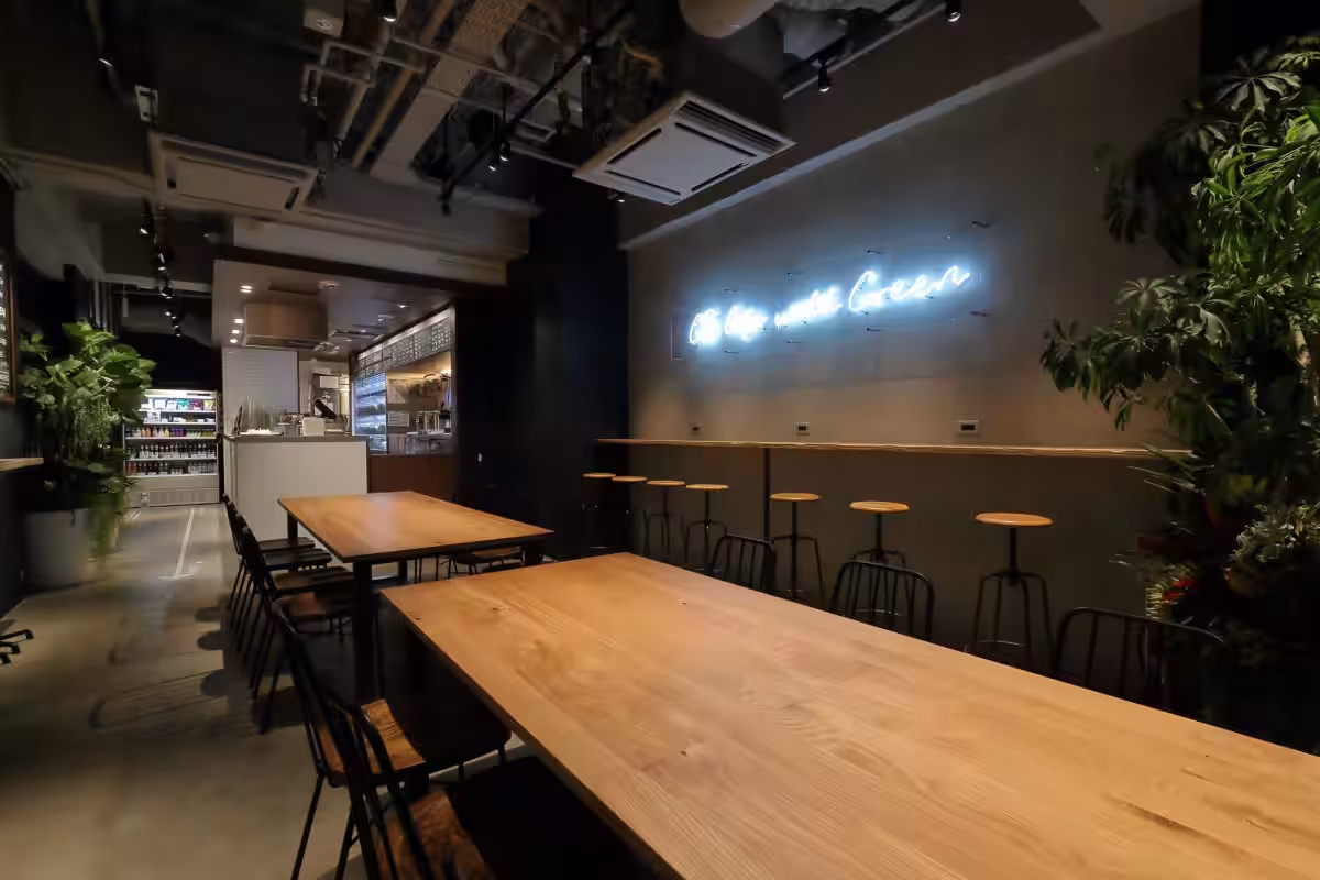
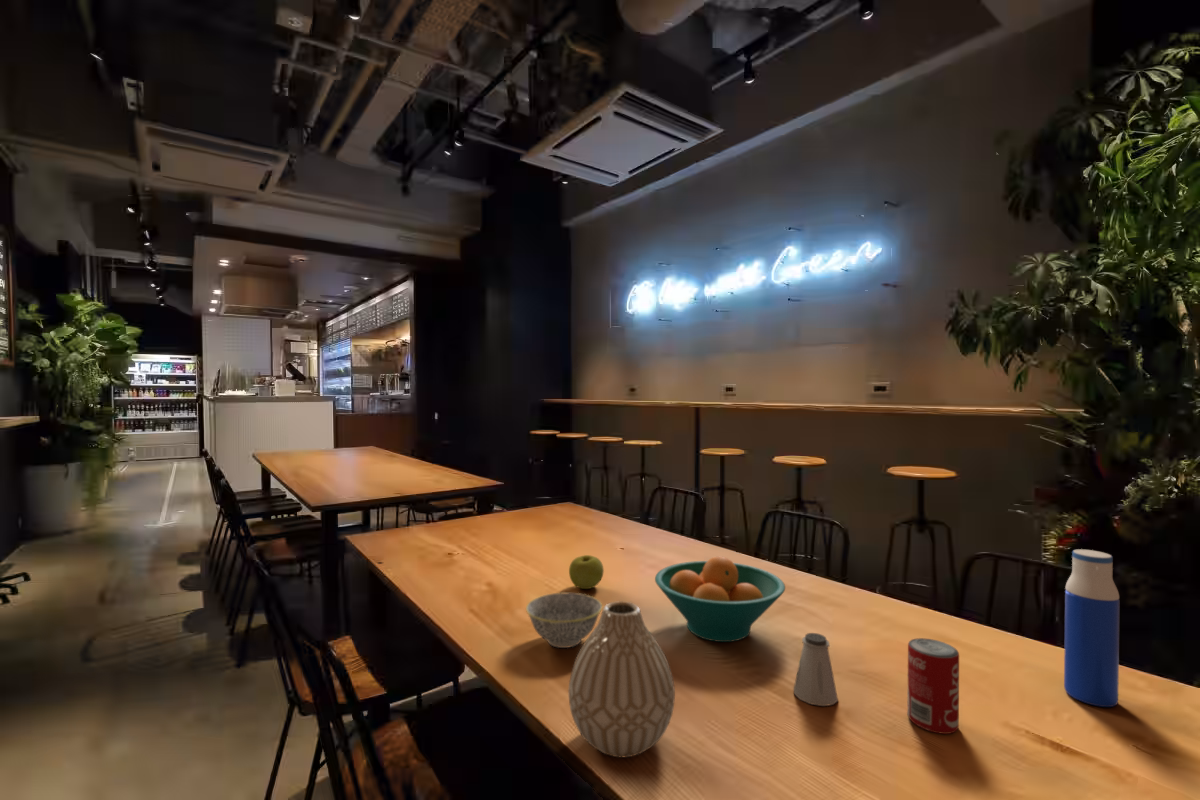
+ apple [568,554,605,590]
+ vase [567,600,676,758]
+ saltshaker [793,632,839,707]
+ bowl [525,592,603,649]
+ beverage can [906,637,960,735]
+ water bottle [1063,548,1120,708]
+ fruit bowl [654,555,786,643]
